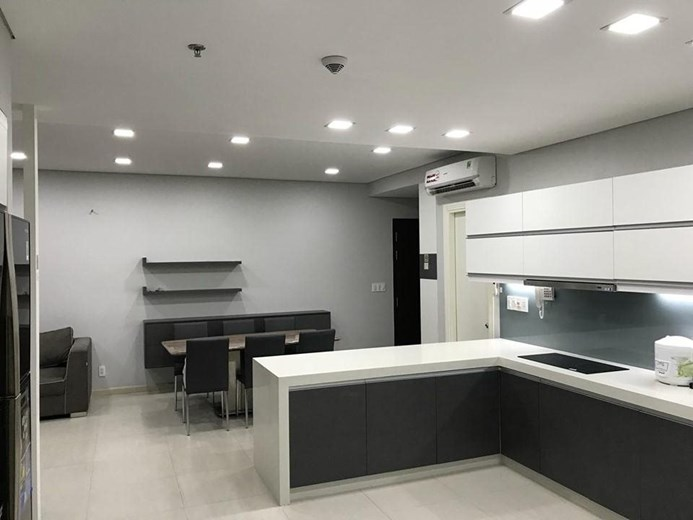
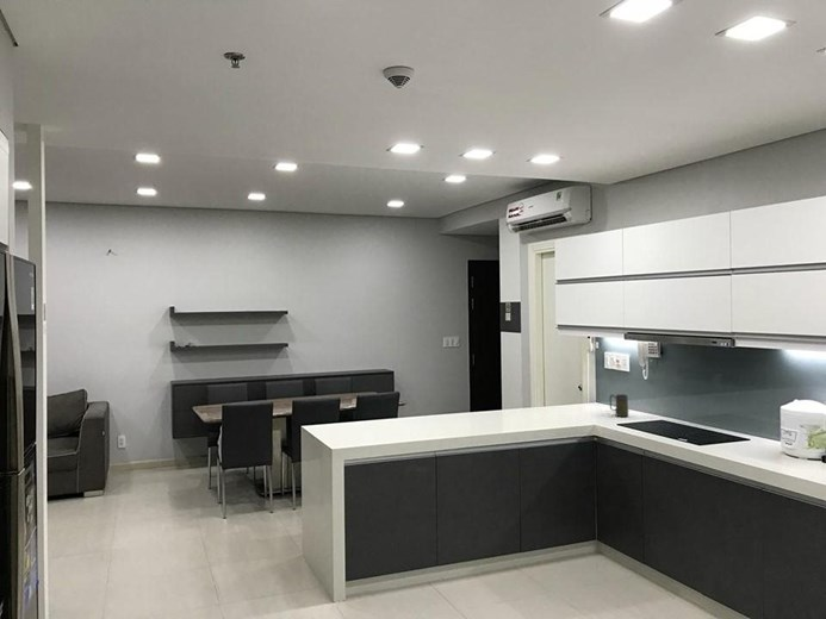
+ mug [608,393,629,418]
